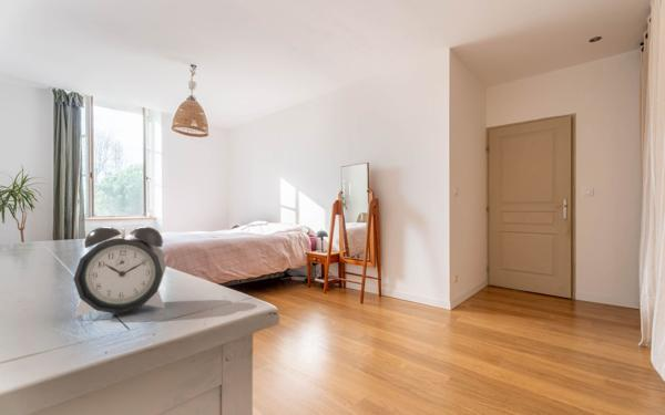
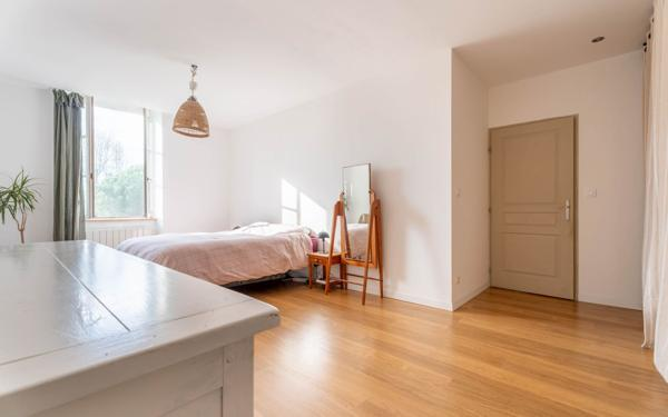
- alarm clock [72,226,167,319]
